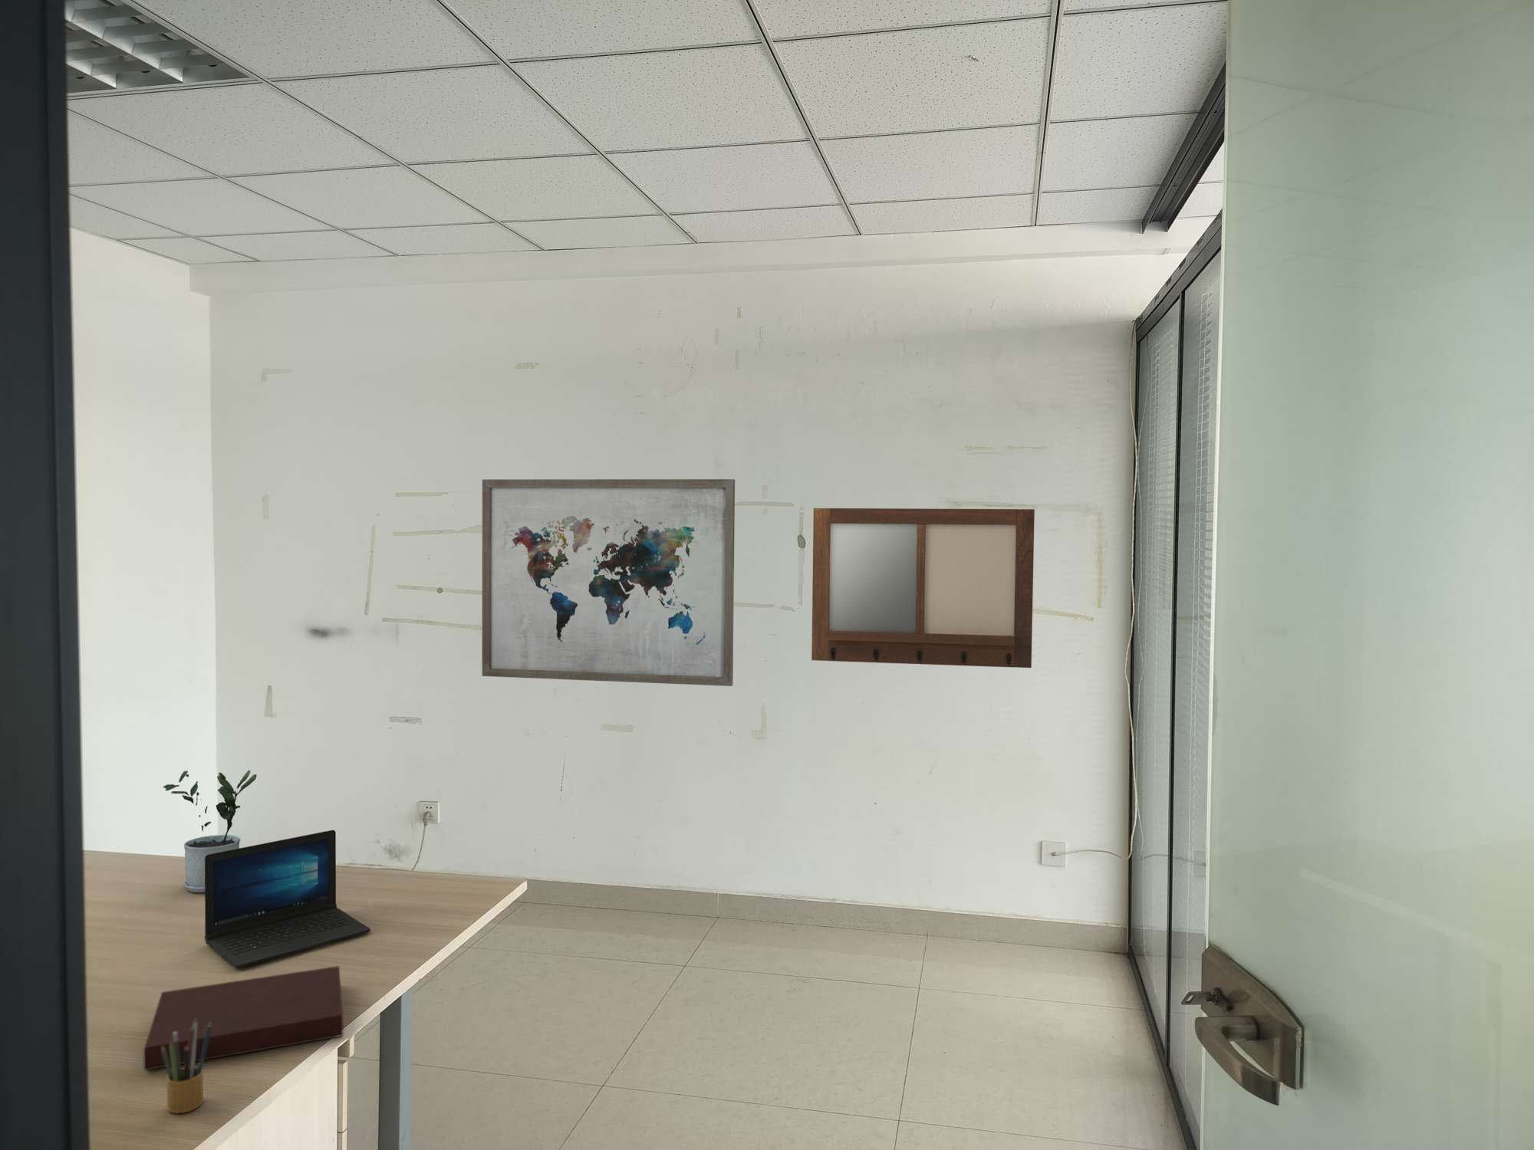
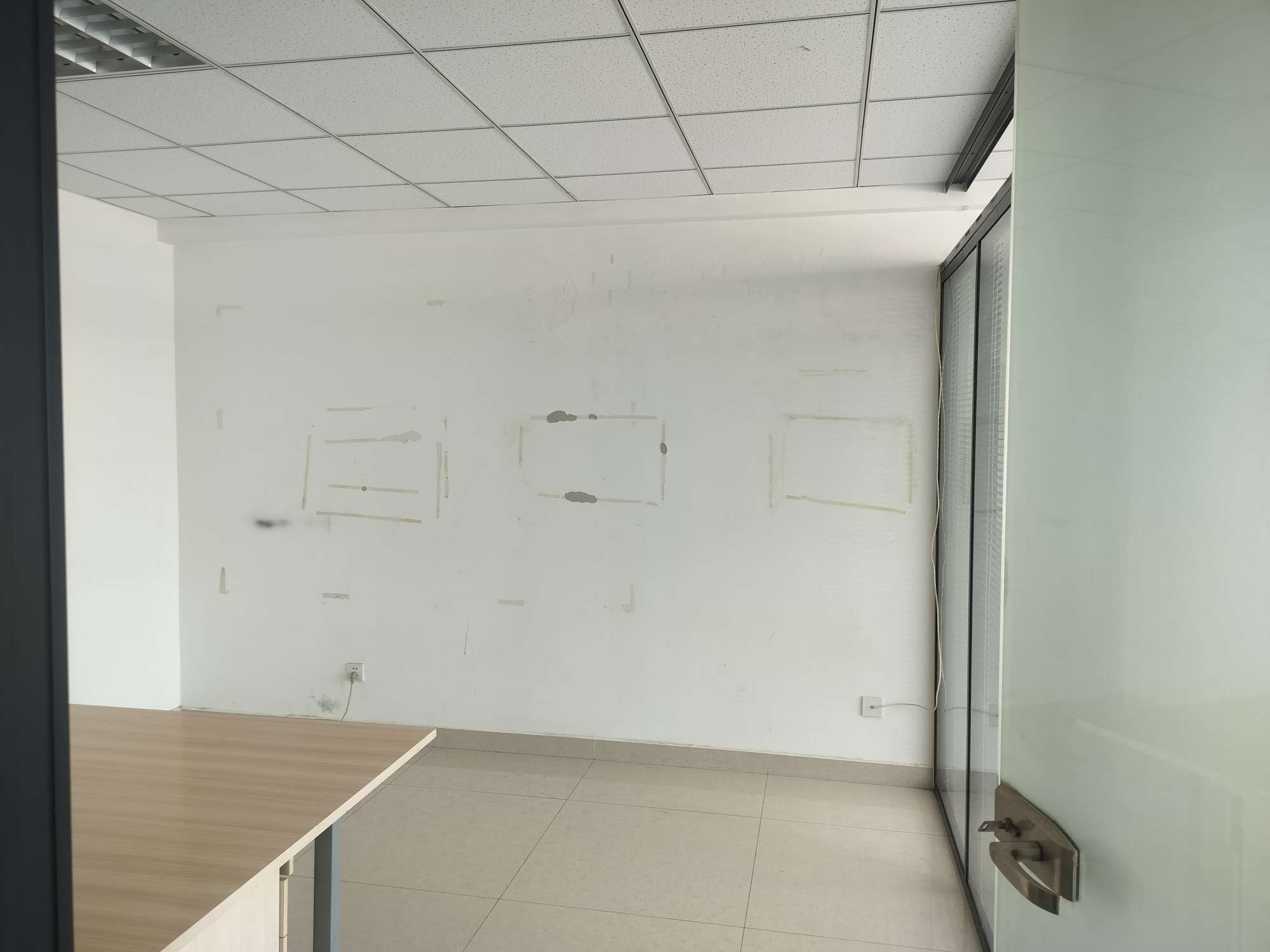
- laptop [204,830,371,969]
- notebook [144,965,343,1071]
- writing board [810,507,1035,668]
- pencil box [162,1017,211,1114]
- potted plant [163,769,257,893]
- wall art [482,478,736,687]
